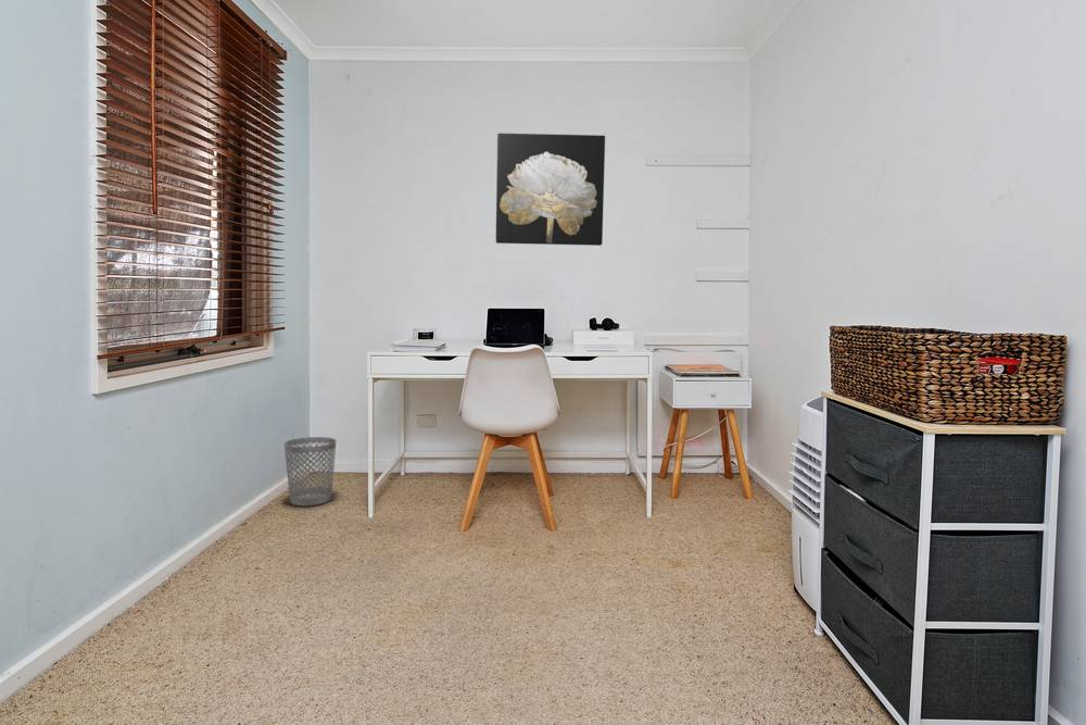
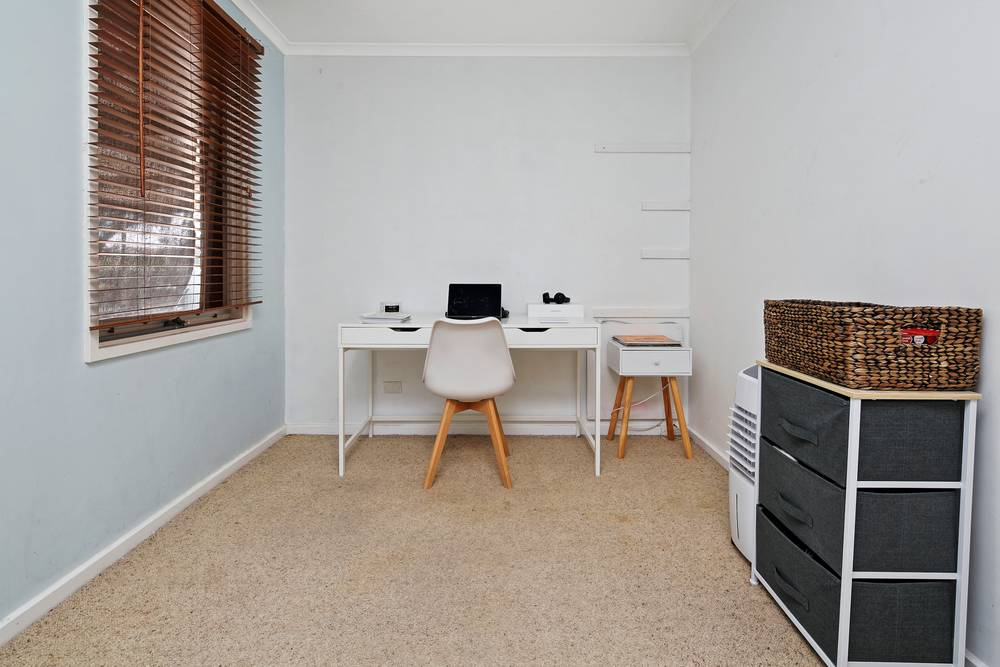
- wall art [495,133,606,247]
- wastebasket [283,436,337,507]
